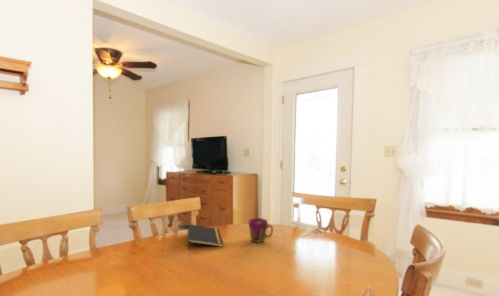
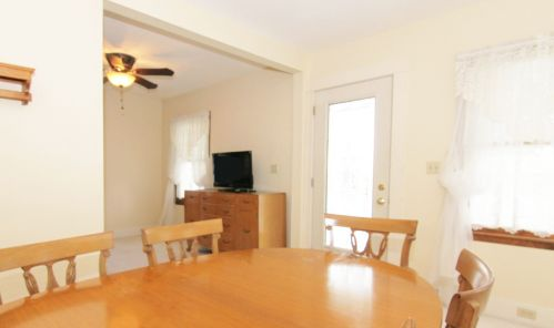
- notepad [187,223,224,250]
- cup [248,217,274,243]
